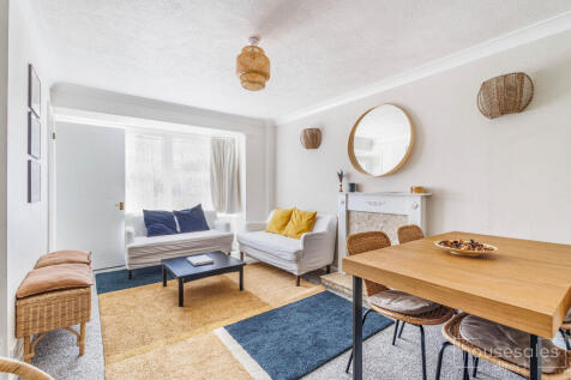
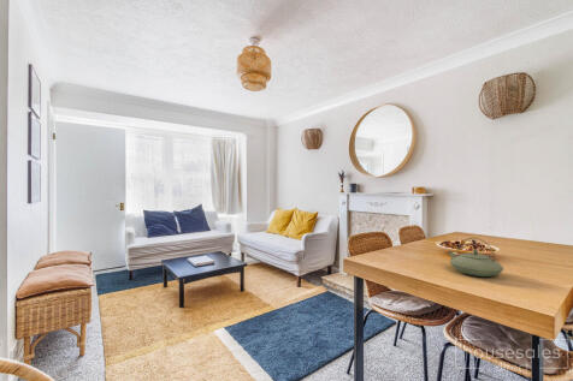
+ teapot [447,237,504,278]
